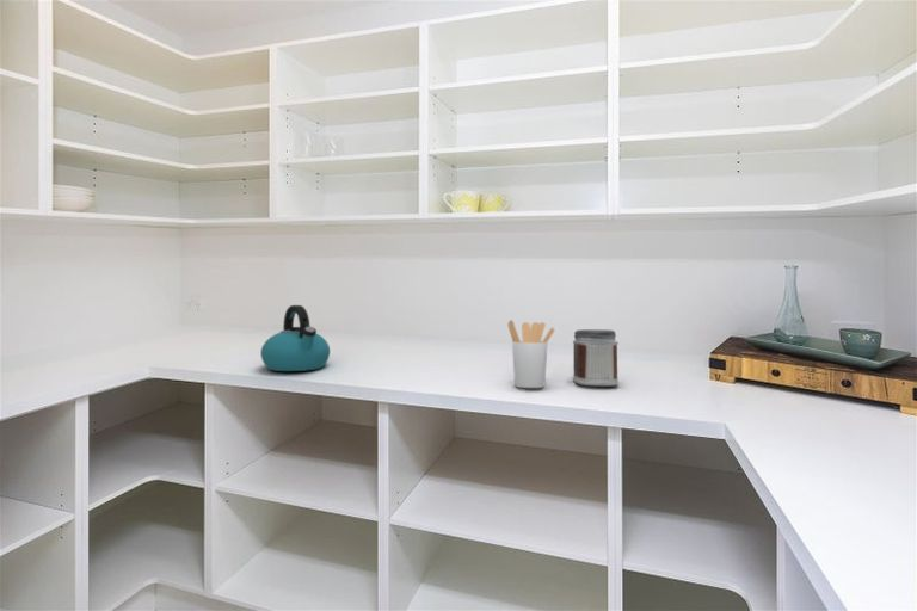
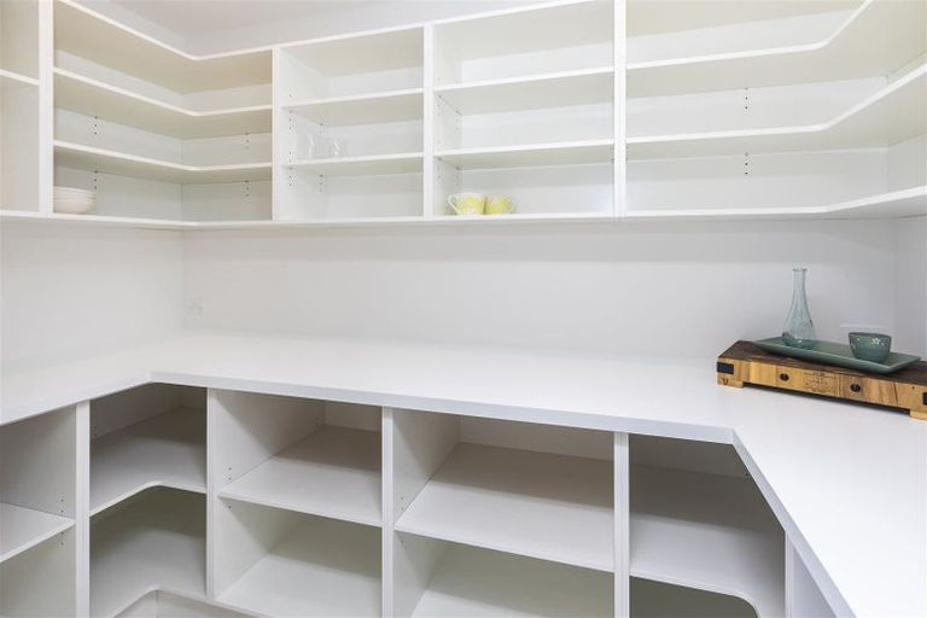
- kettle [259,304,331,372]
- jar [572,328,620,387]
- utensil holder [506,319,556,389]
